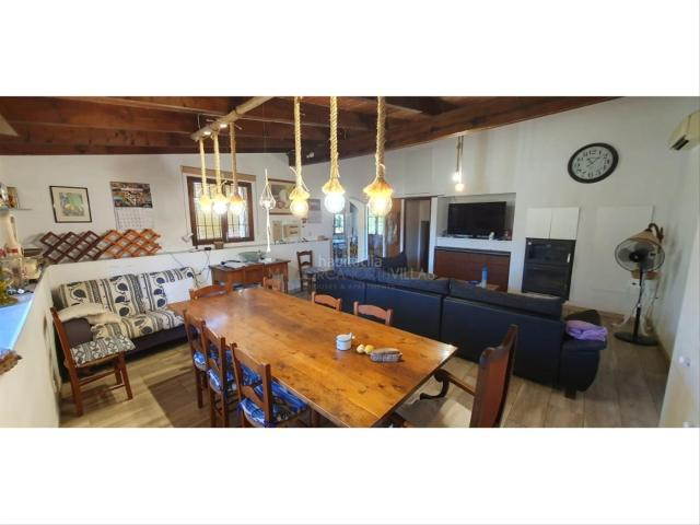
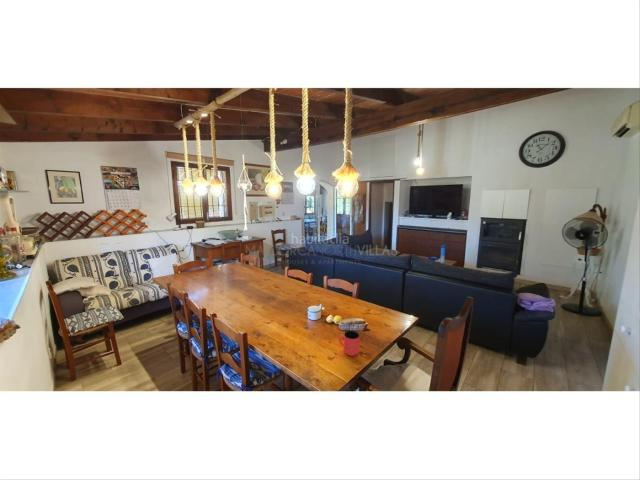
+ cup [338,330,360,357]
